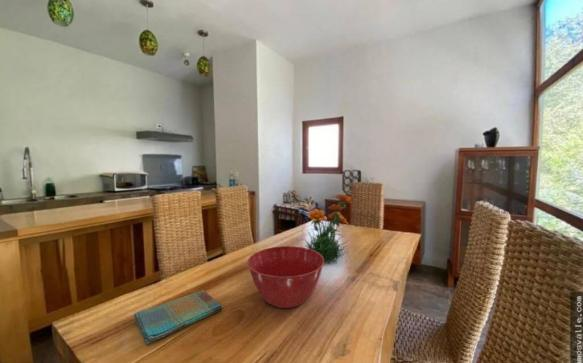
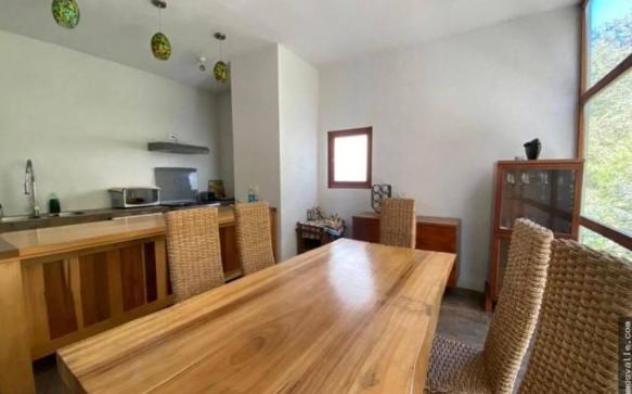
- dish towel [133,289,223,346]
- flower plant [302,193,354,264]
- mixing bowl [246,245,325,309]
